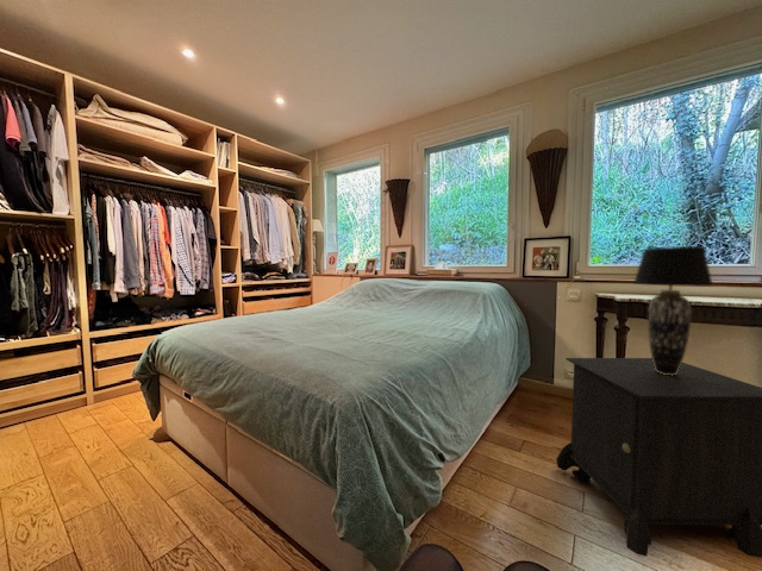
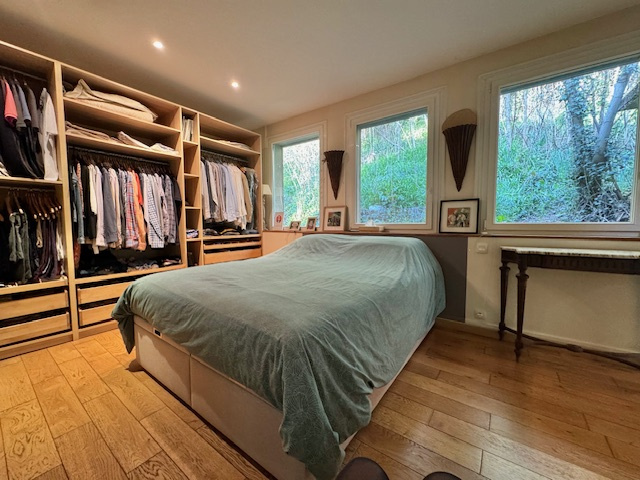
- table lamp [632,245,714,376]
- nightstand [555,357,762,559]
